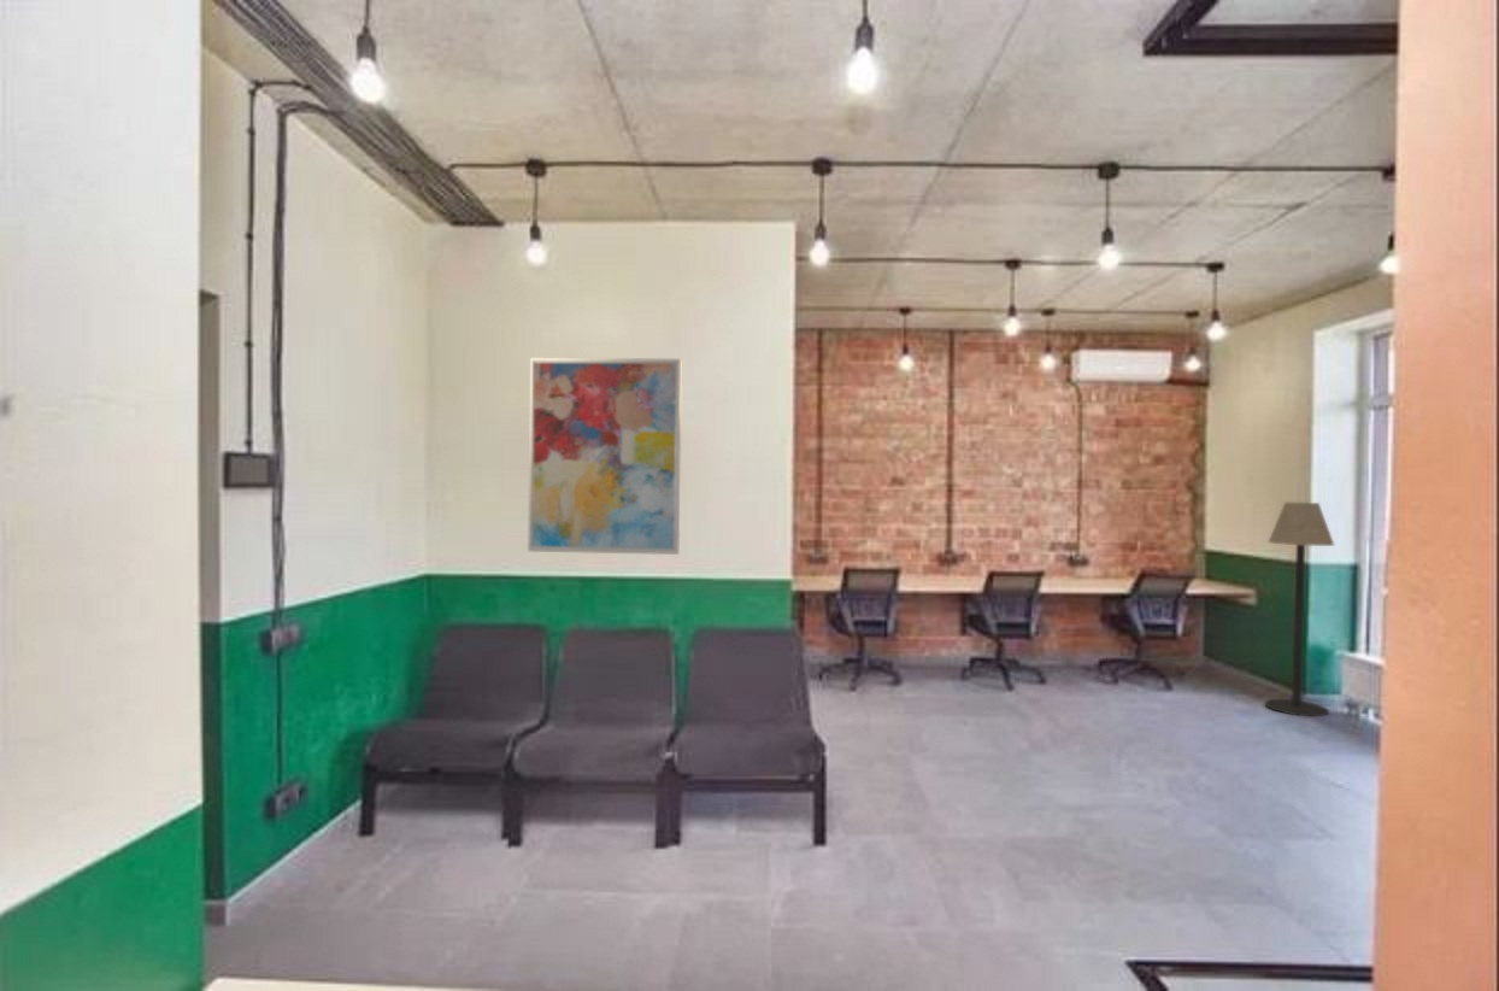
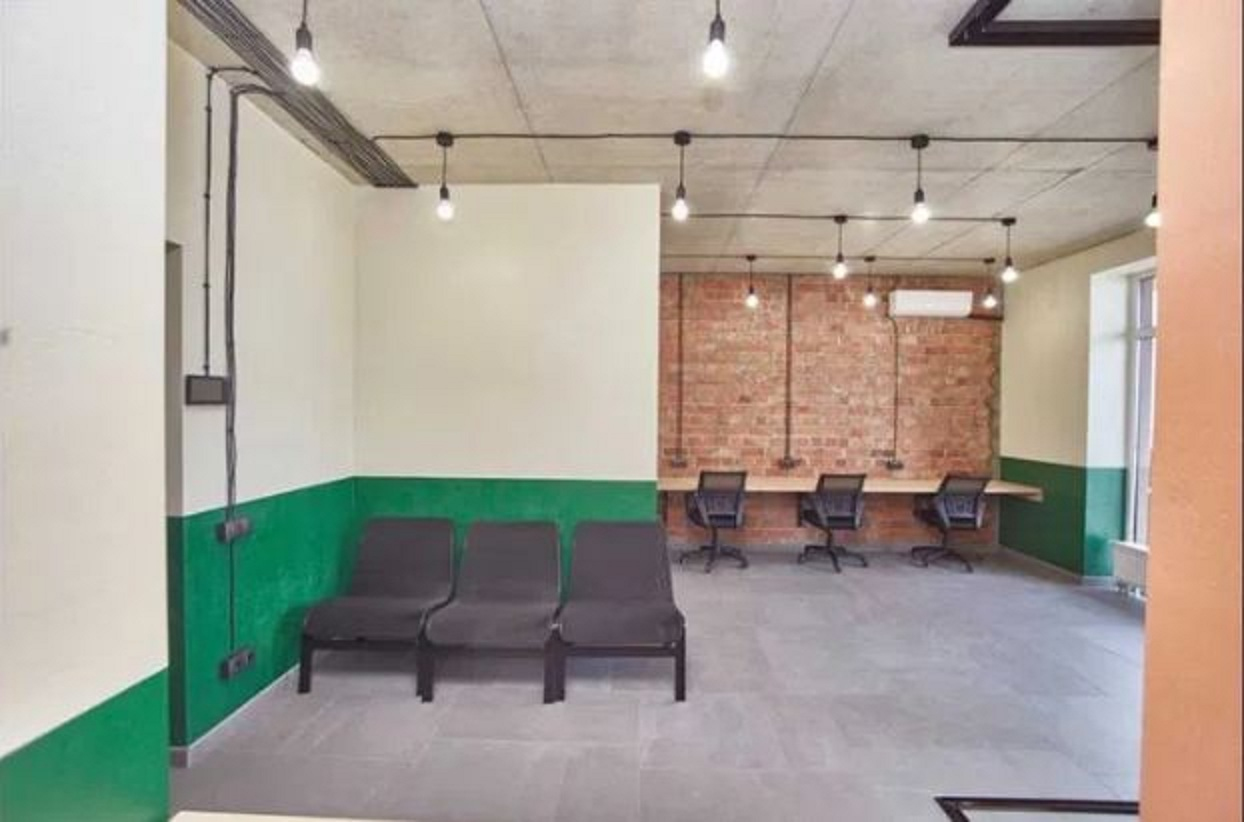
- wall art [527,357,683,556]
- floor lamp [1264,502,1335,717]
